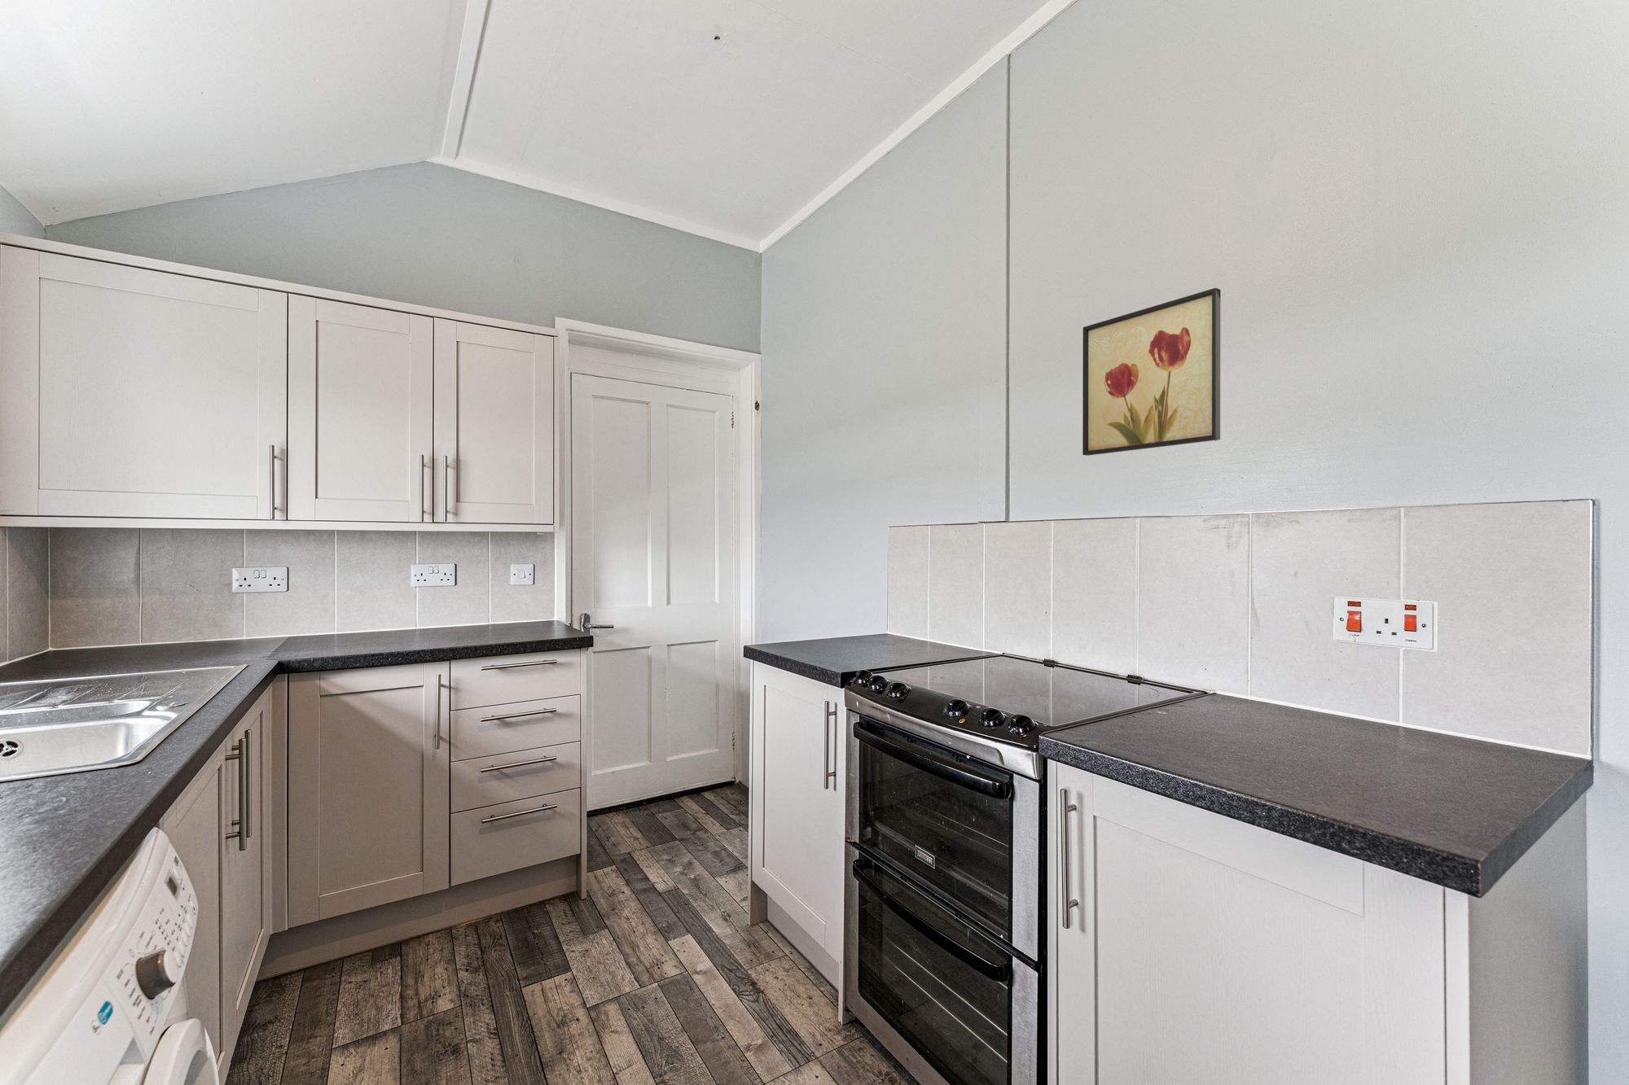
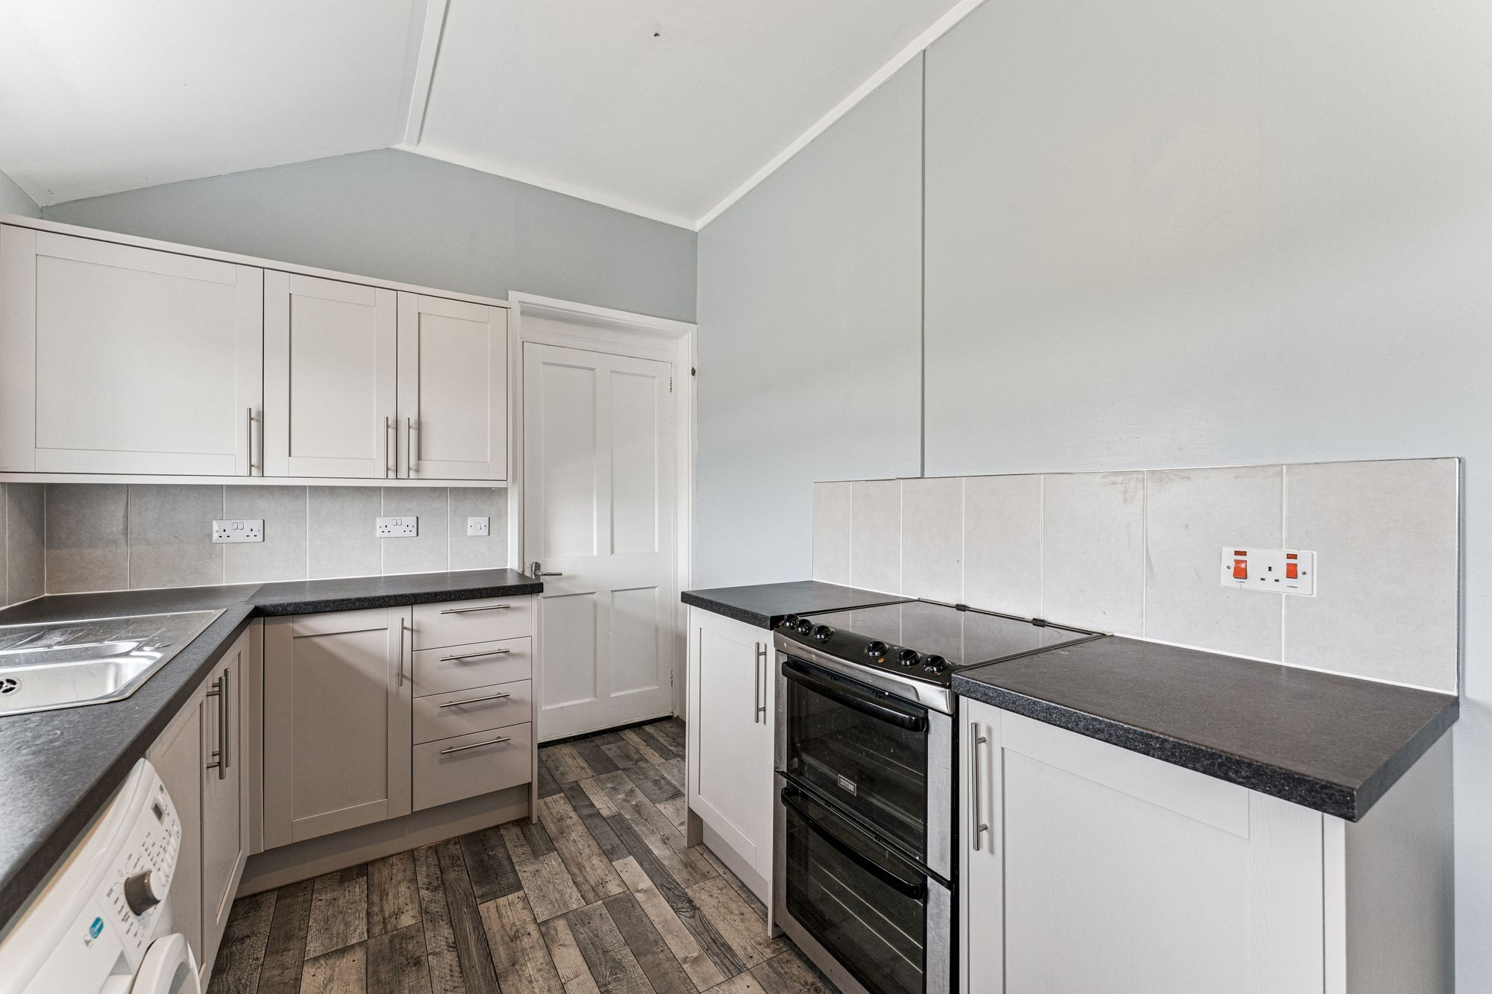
- wall art [1082,287,1222,457]
